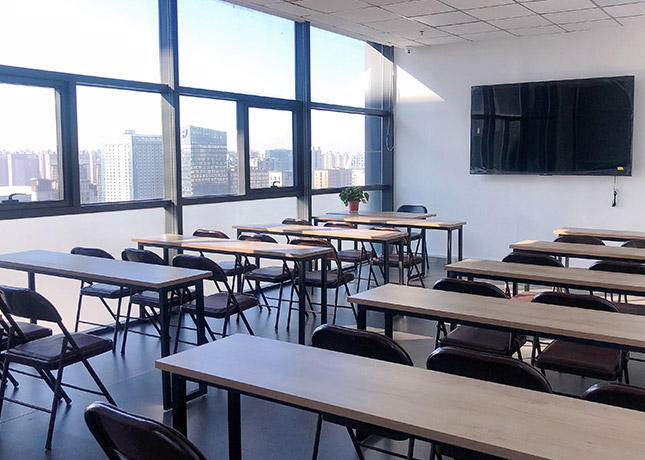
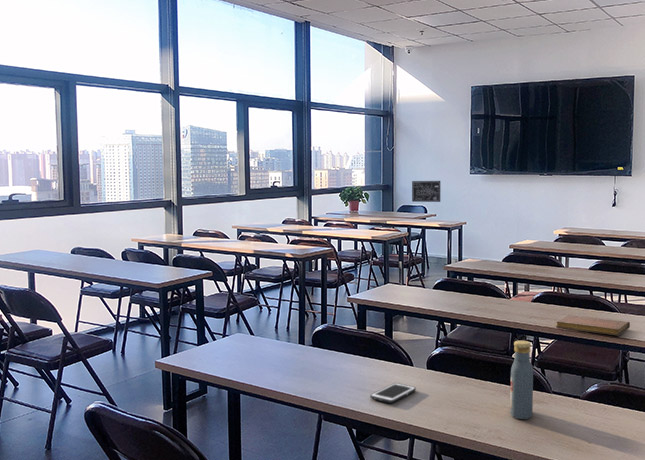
+ vodka [509,340,534,420]
+ wall art [411,180,441,203]
+ cell phone [369,382,417,404]
+ notebook [555,314,631,337]
